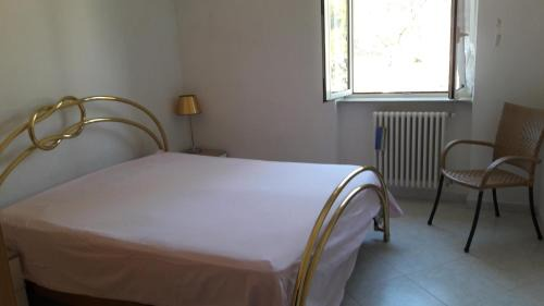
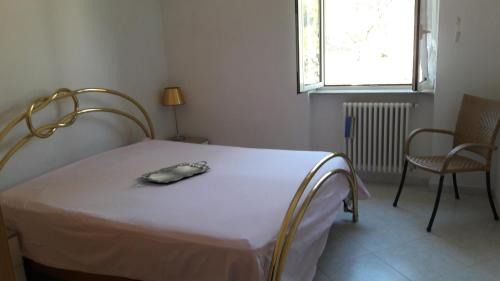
+ serving tray [140,160,211,184]
